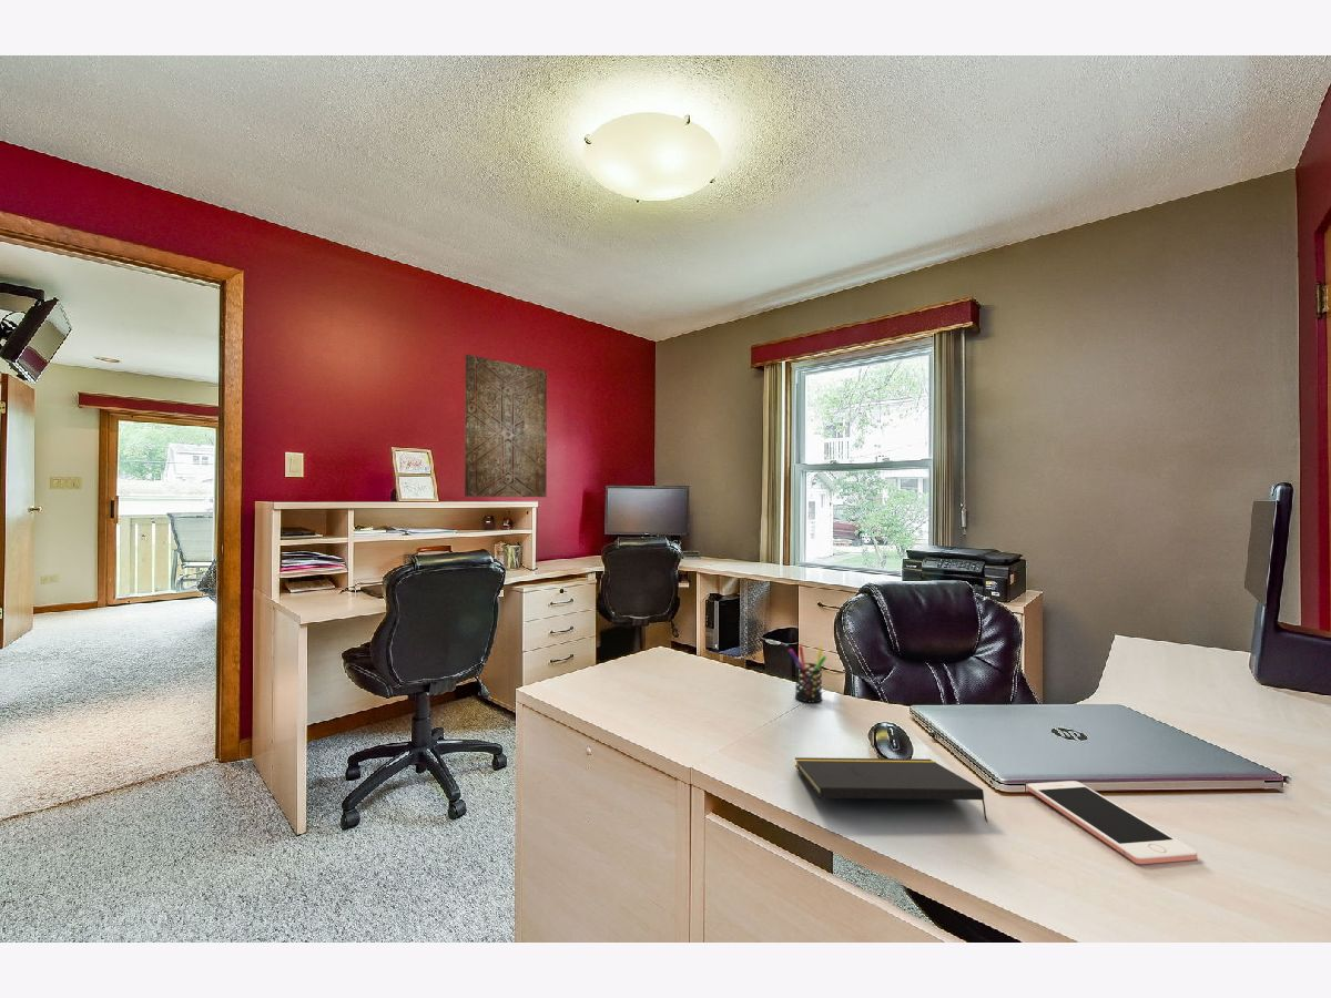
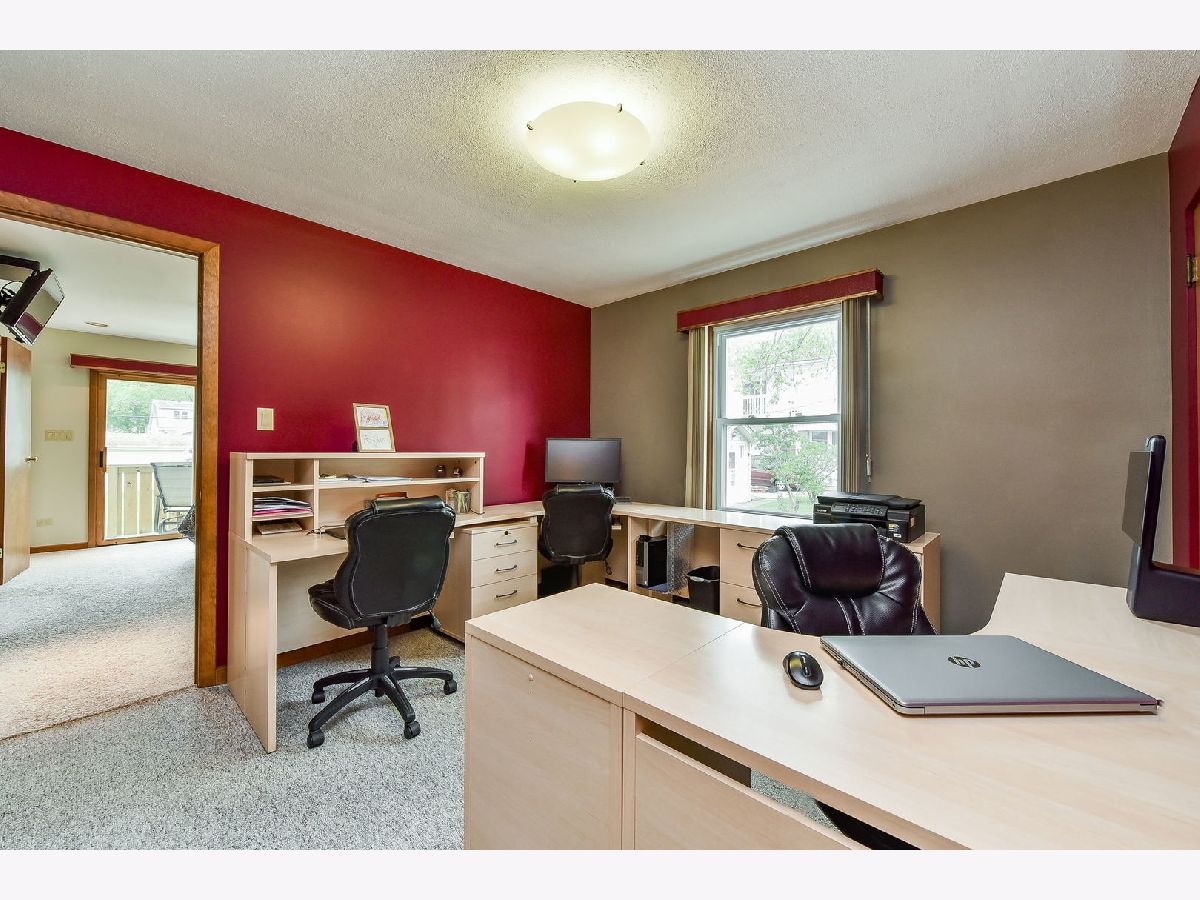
- notepad [794,756,988,822]
- cell phone [1026,780,1198,865]
- pen holder [788,644,827,704]
- wall art [464,354,548,498]
